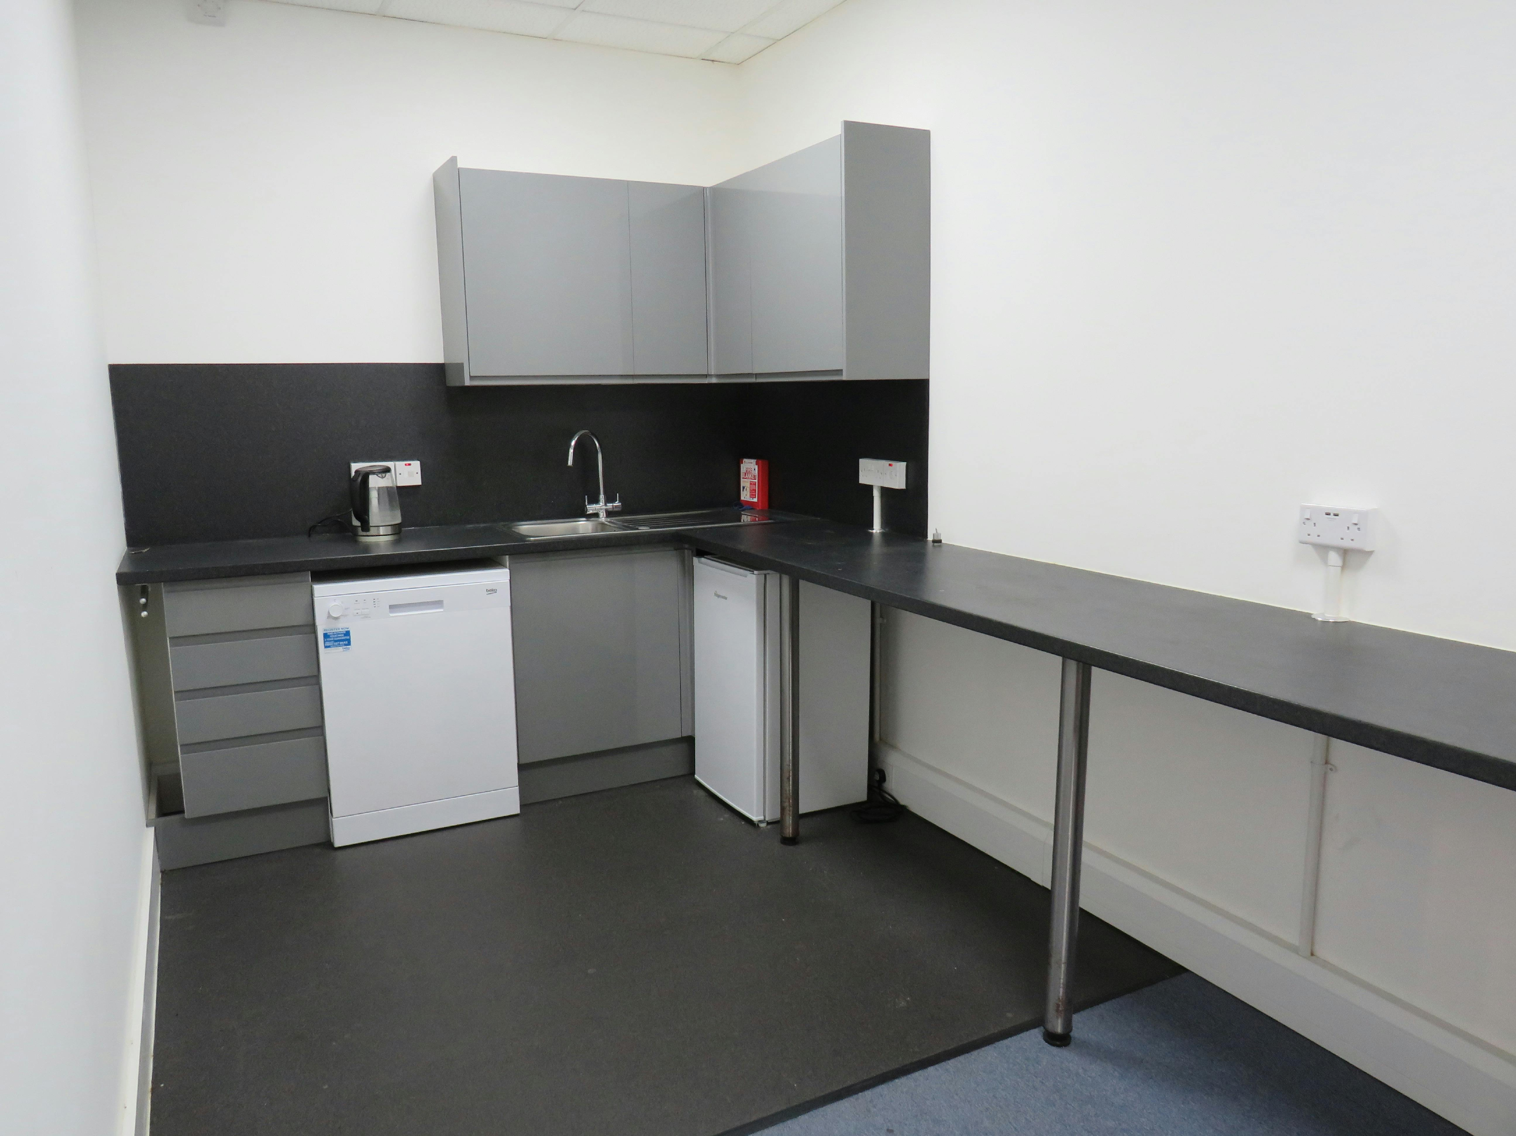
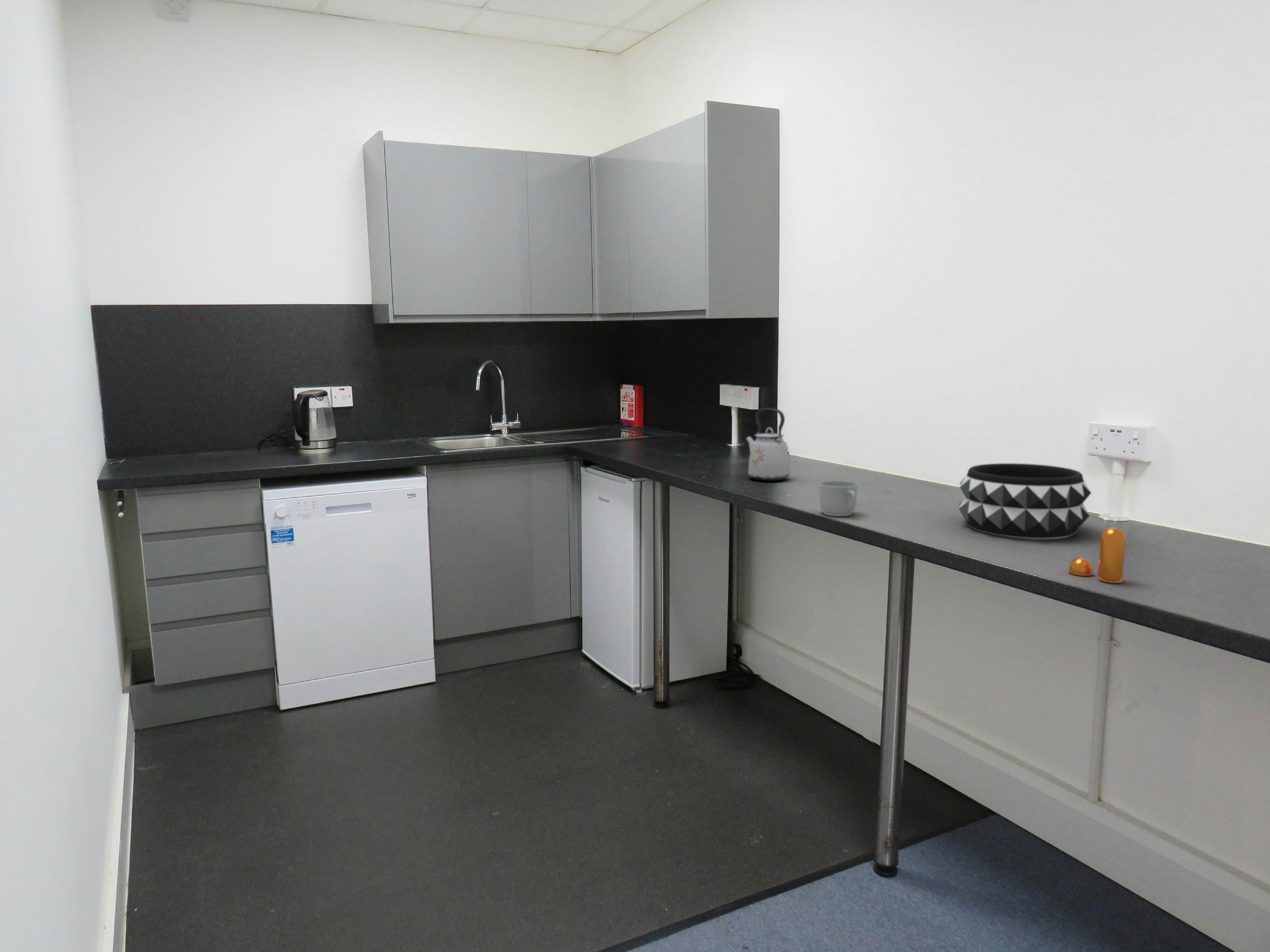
+ kettle [745,408,790,481]
+ pepper shaker [1068,527,1126,583]
+ mug [819,480,858,517]
+ decorative bowl [958,463,1092,539]
